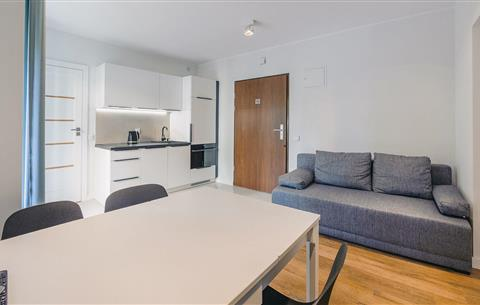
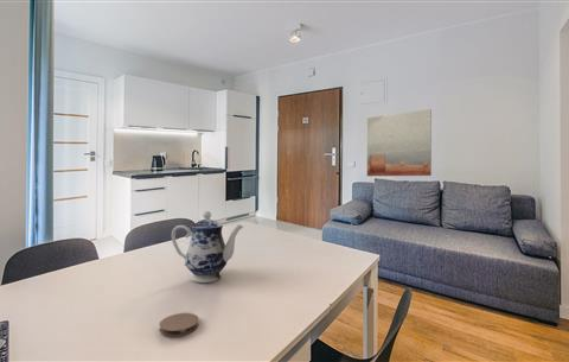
+ teapot [171,210,244,284]
+ coaster [159,312,200,337]
+ wall art [366,108,433,177]
